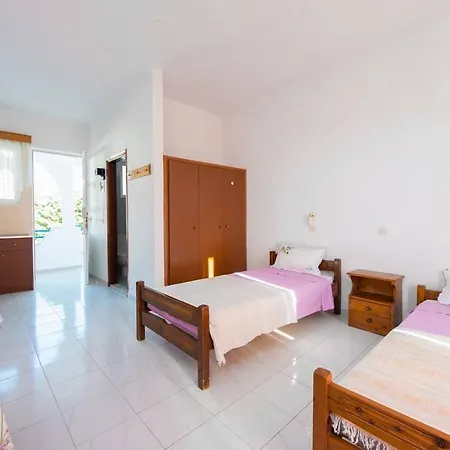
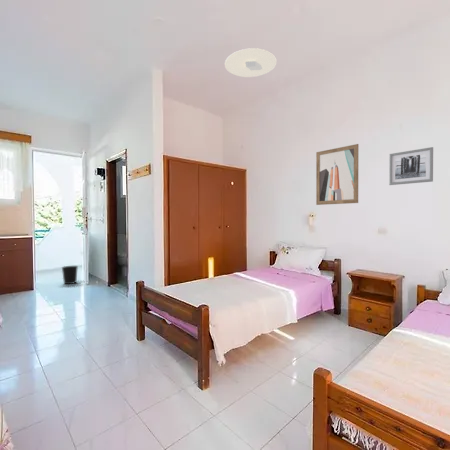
+ wastebasket [61,265,79,285]
+ ceiling light [224,47,278,78]
+ wall art [388,146,434,186]
+ wall art [315,143,359,206]
